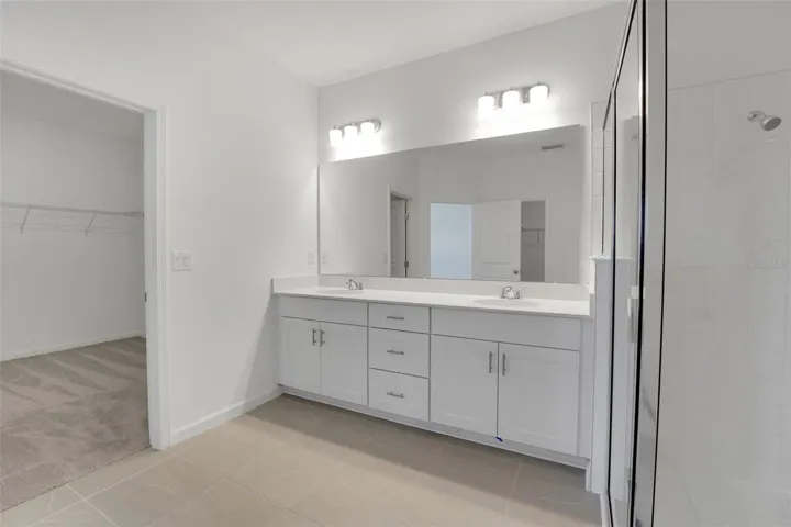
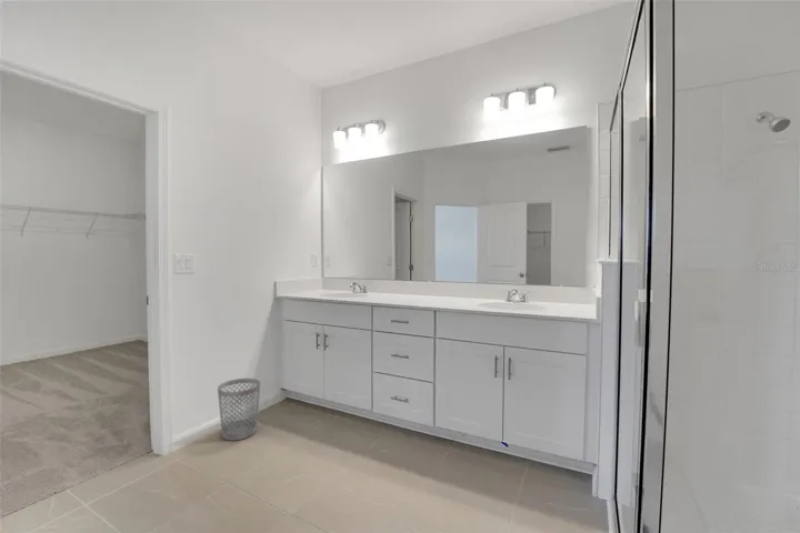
+ wastebasket [217,378,261,442]
